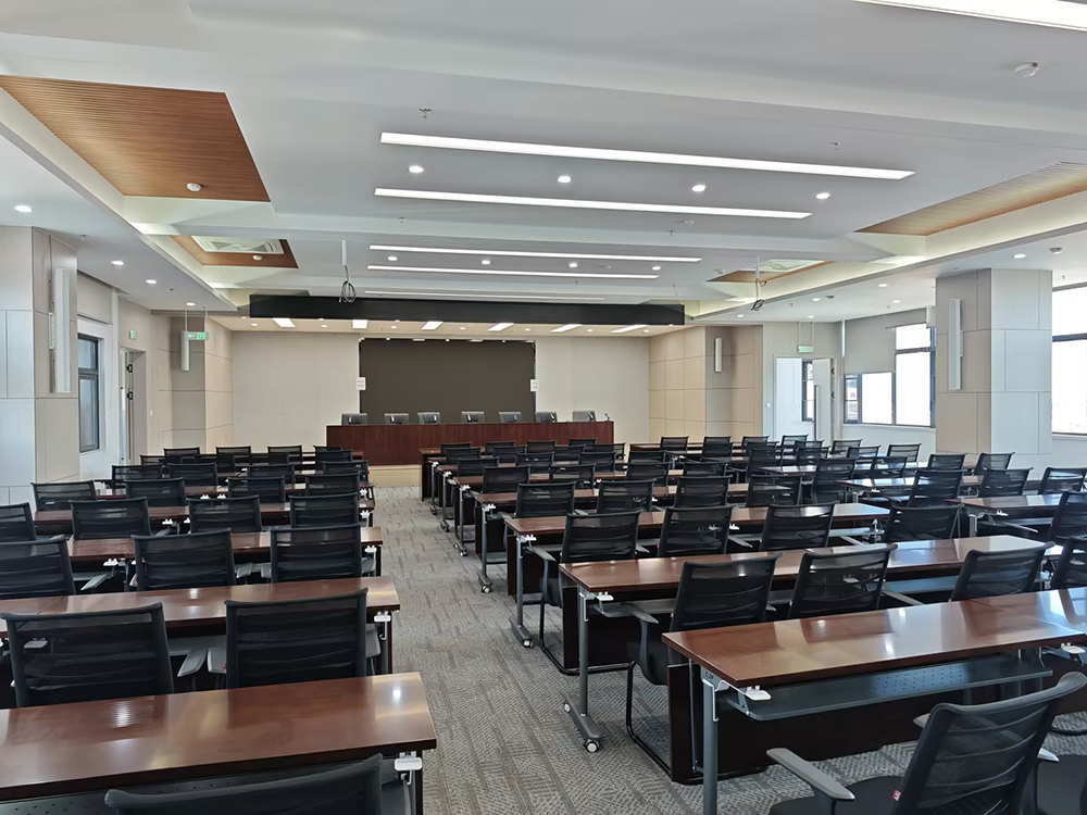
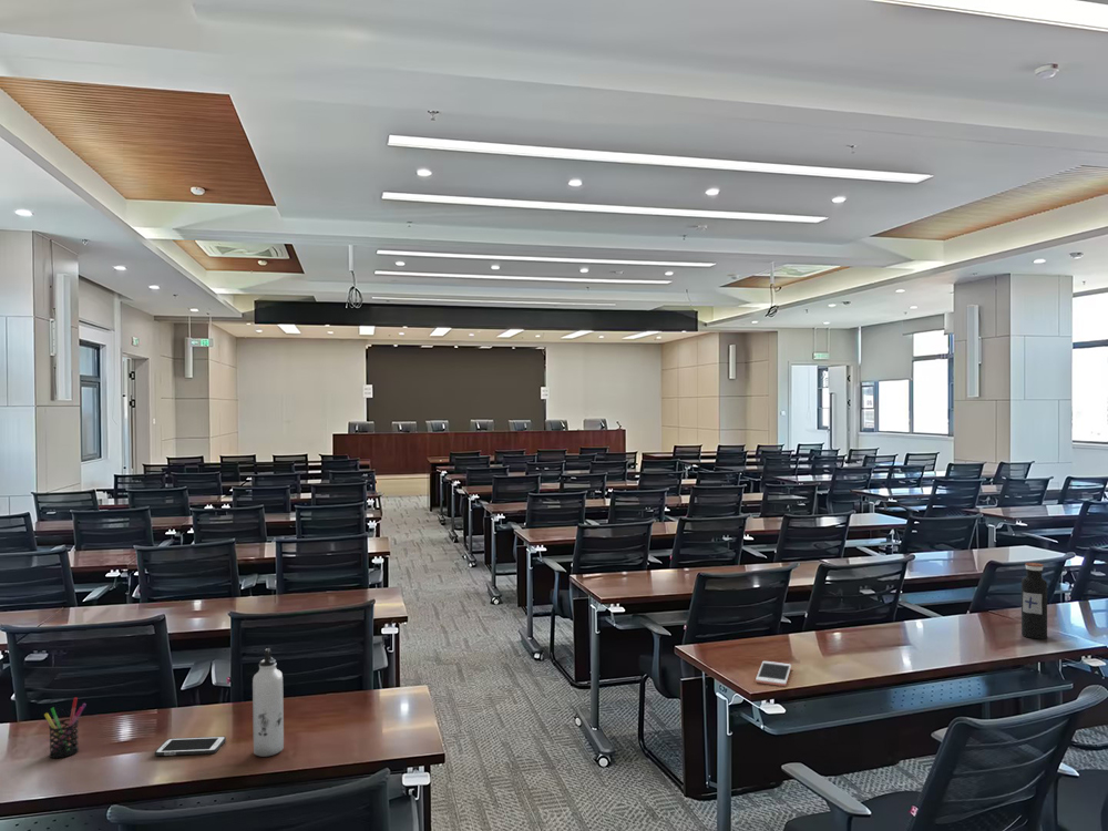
+ cell phone [154,736,227,757]
+ water bottle [1020,562,1048,640]
+ water bottle [252,647,285,758]
+ pen holder [43,697,88,759]
+ cell phone [755,660,792,687]
